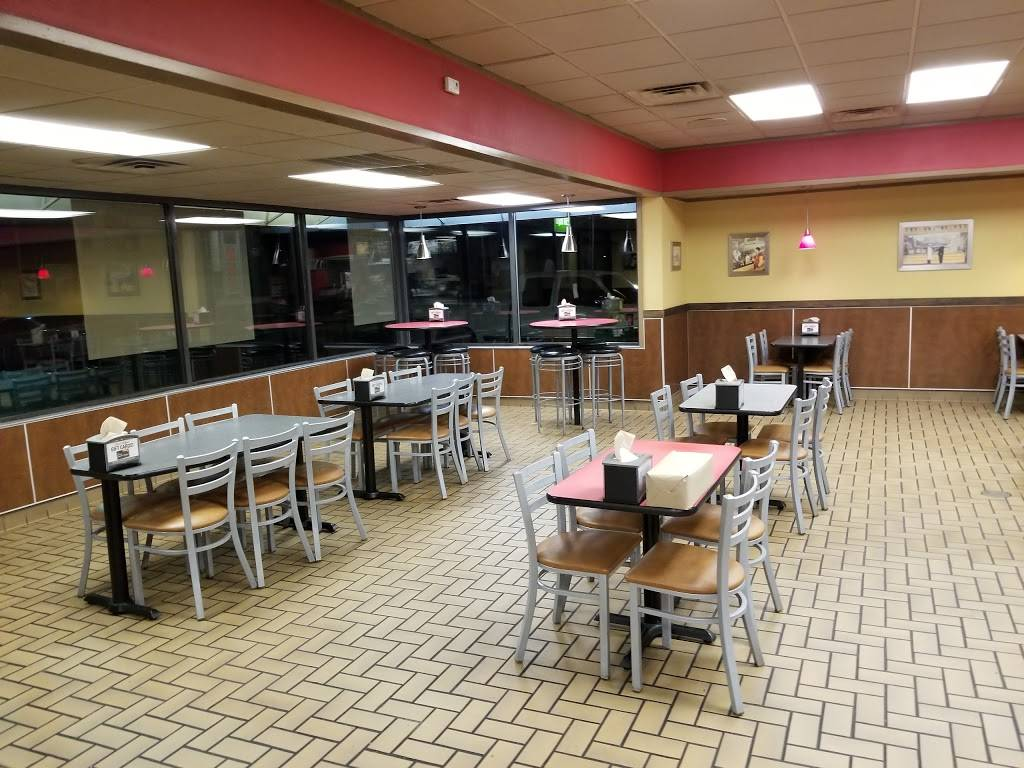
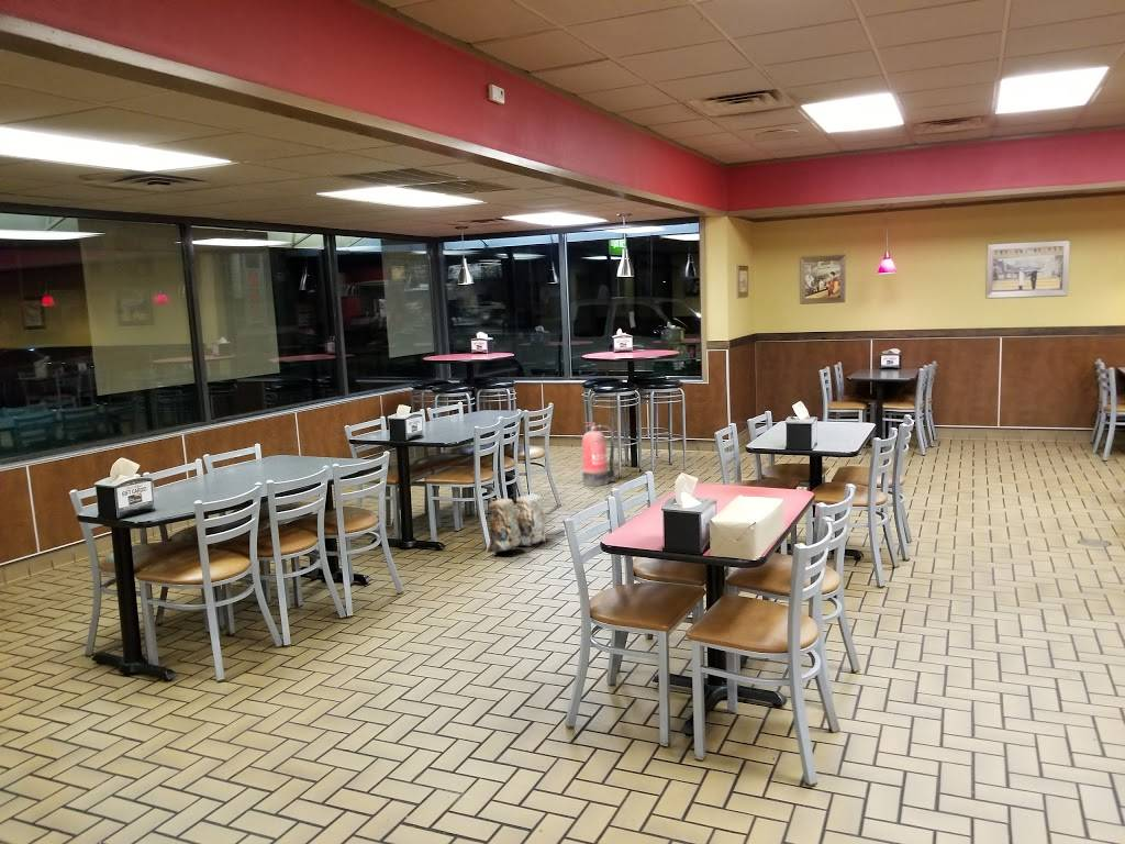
+ fire extinguisher [581,421,615,487]
+ backpack [486,493,547,554]
